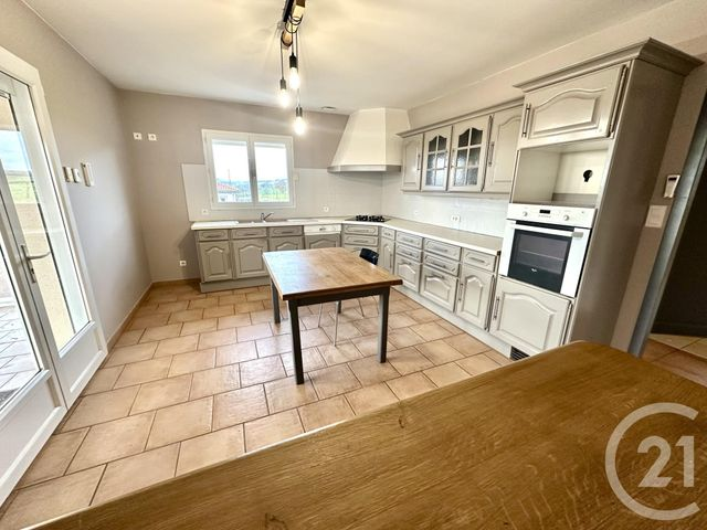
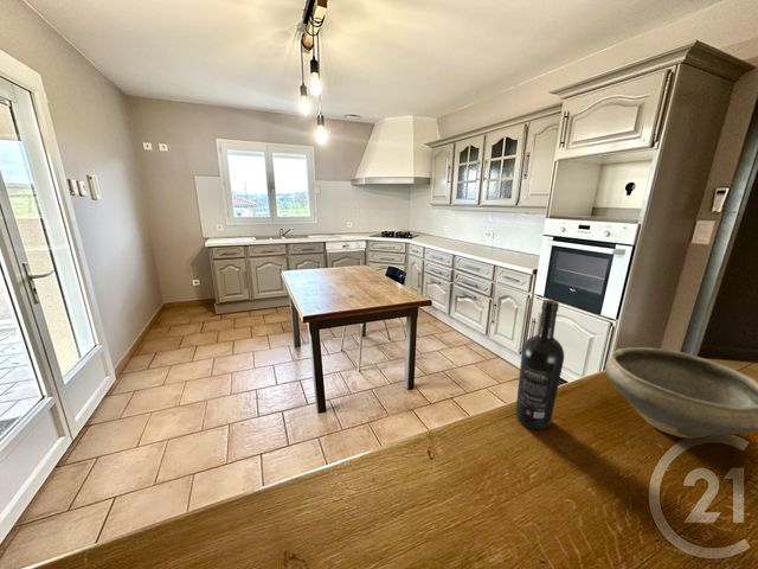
+ wine bottle [514,299,565,430]
+ bowl [604,346,758,440]
